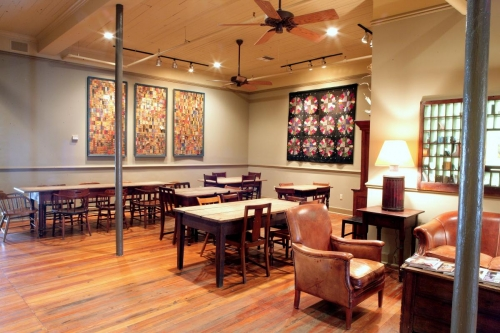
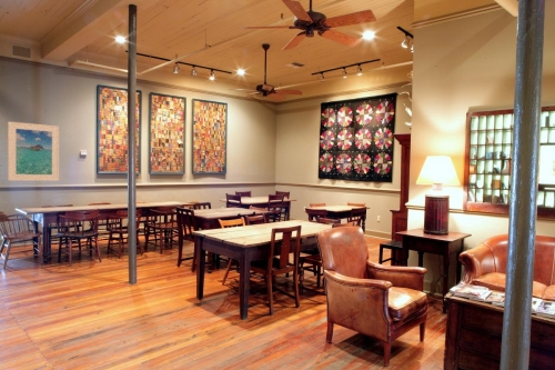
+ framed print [7,120,60,182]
